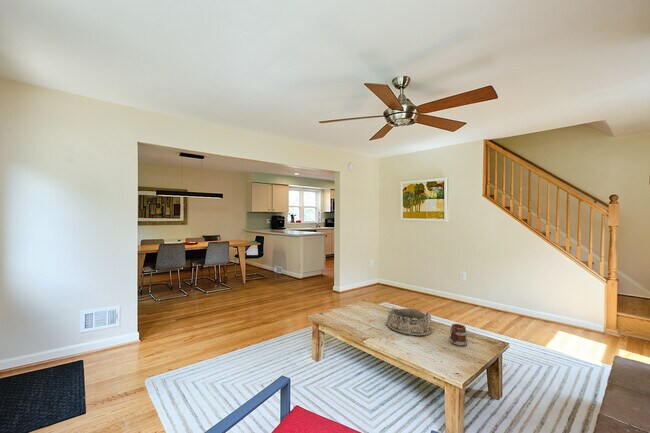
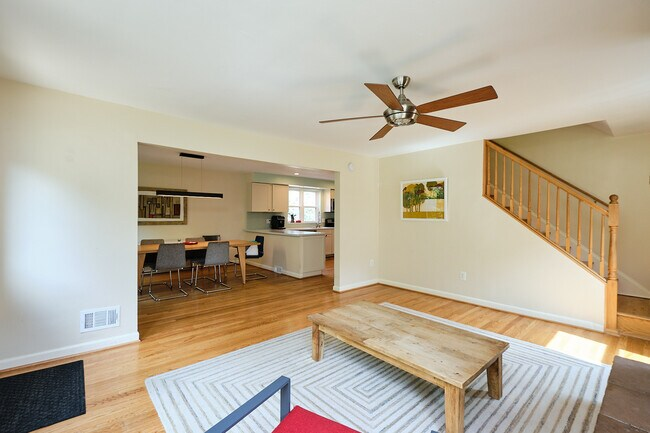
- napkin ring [385,306,433,337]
- mug [448,323,469,348]
